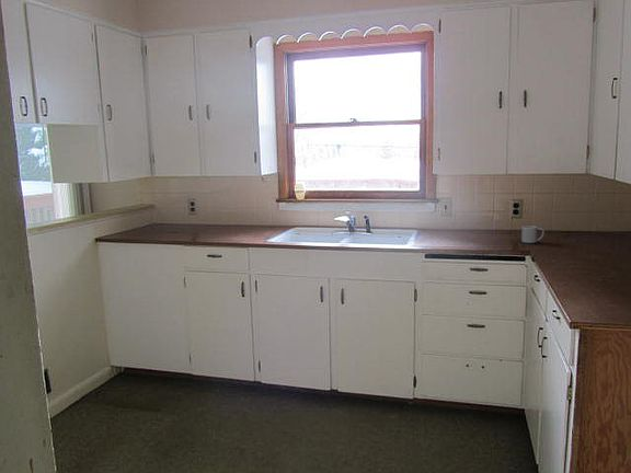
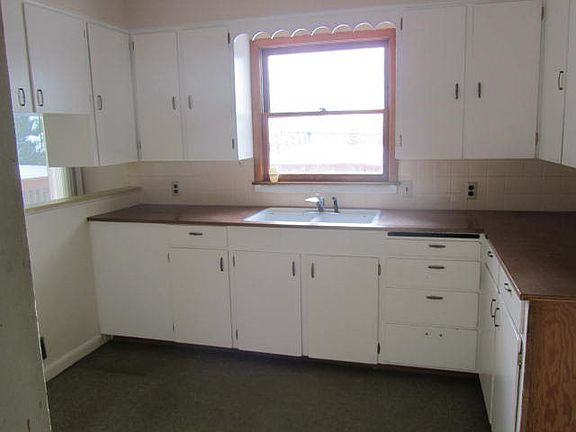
- mug [520,224,546,244]
